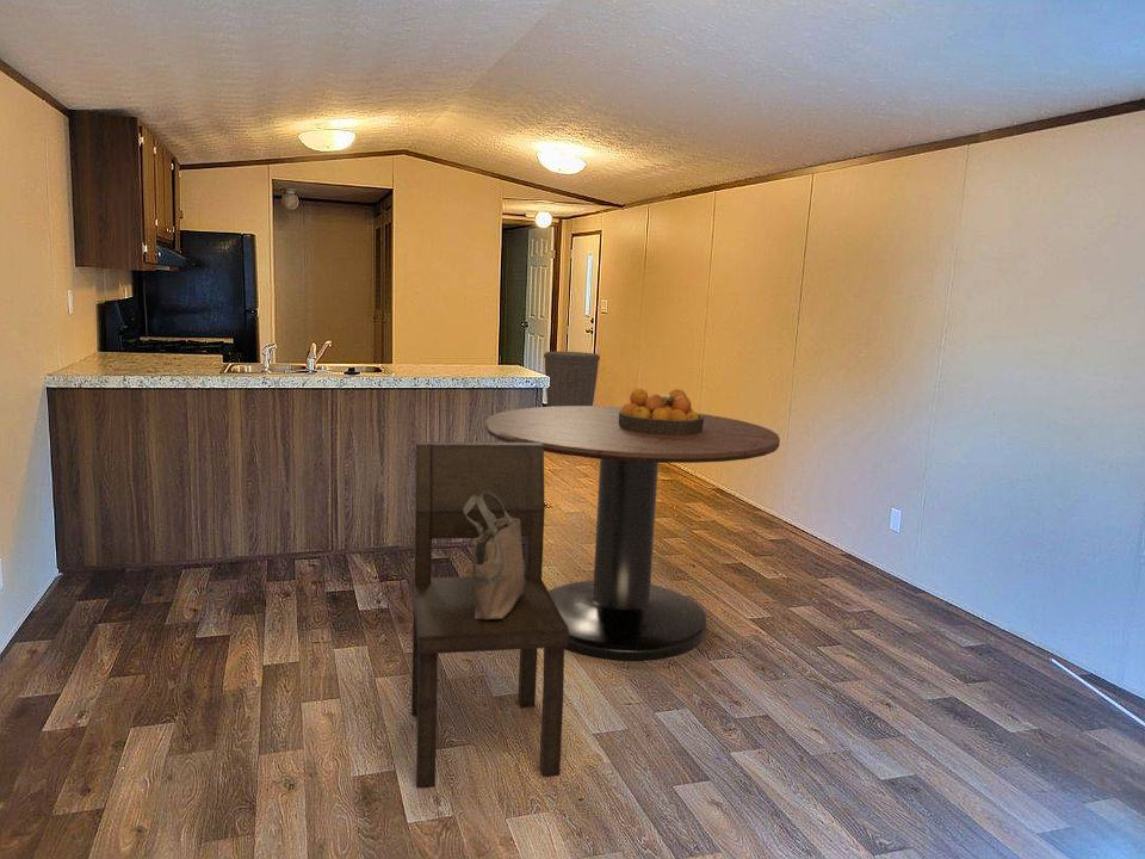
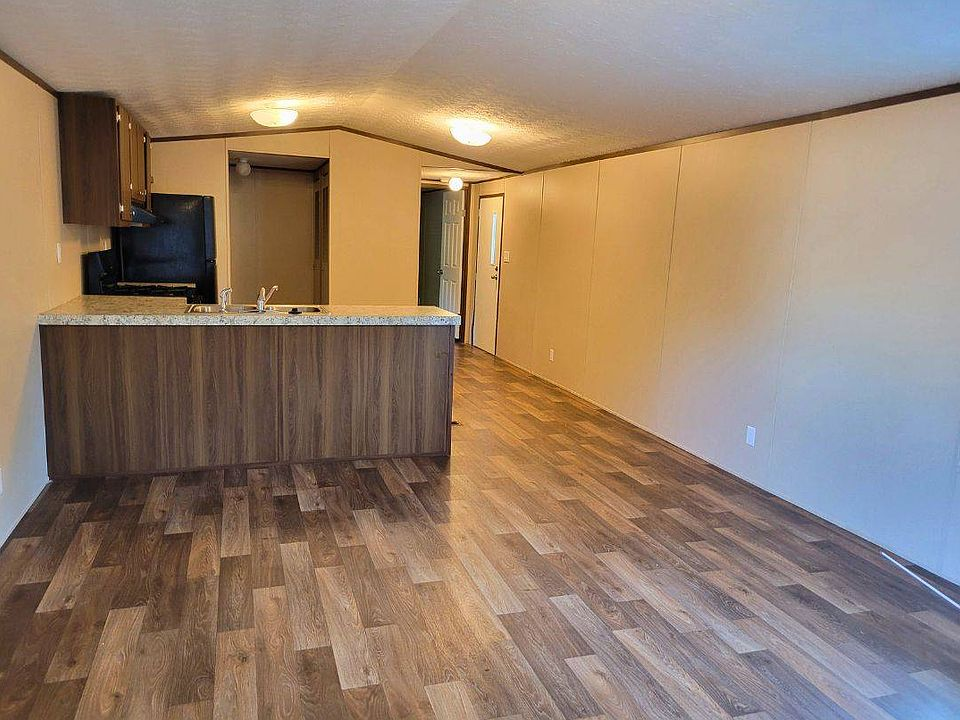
- tote bag [463,492,525,619]
- trash can [543,351,601,407]
- dining chair [410,440,569,789]
- fruit bowl [619,388,704,434]
- dining table [484,404,781,661]
